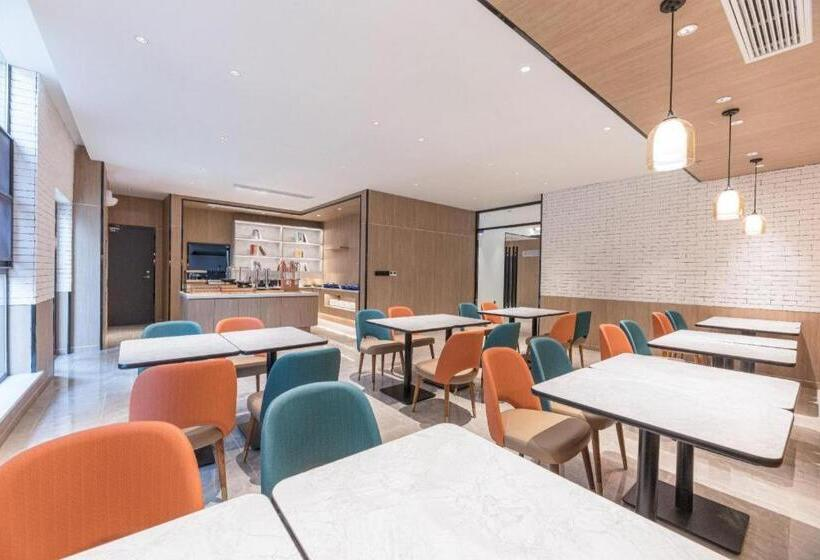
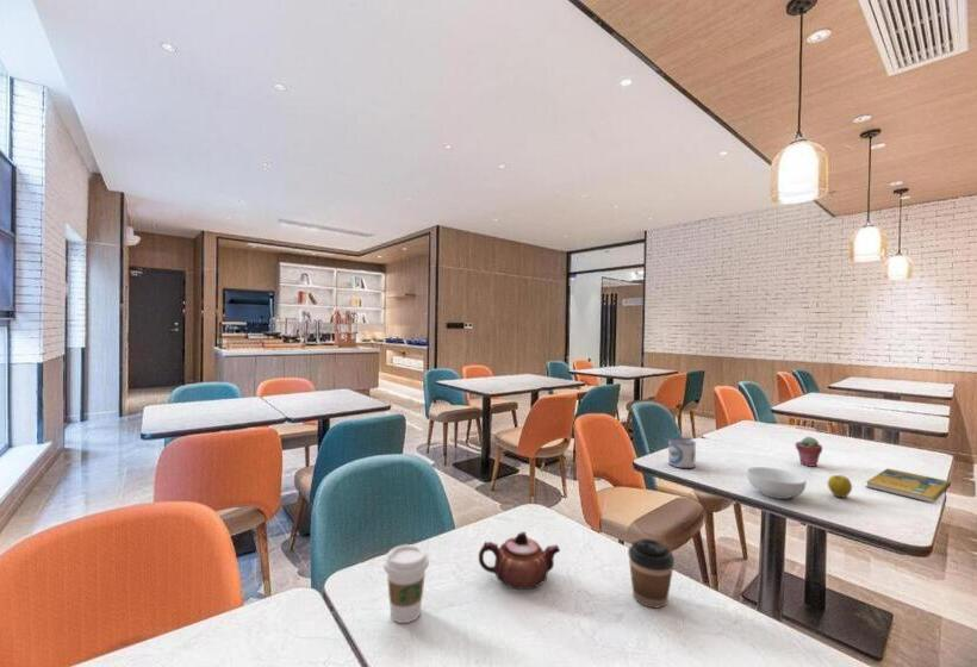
+ booklet [865,468,952,504]
+ coffee cup [627,537,676,609]
+ potted succulent [795,435,823,468]
+ apple [827,474,853,499]
+ cereal bowl [746,466,808,500]
+ teapot [478,531,561,591]
+ coffee cup [382,543,430,624]
+ mug [667,436,697,469]
